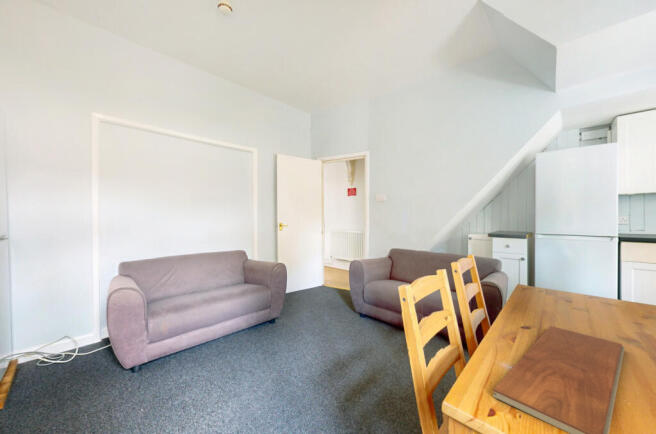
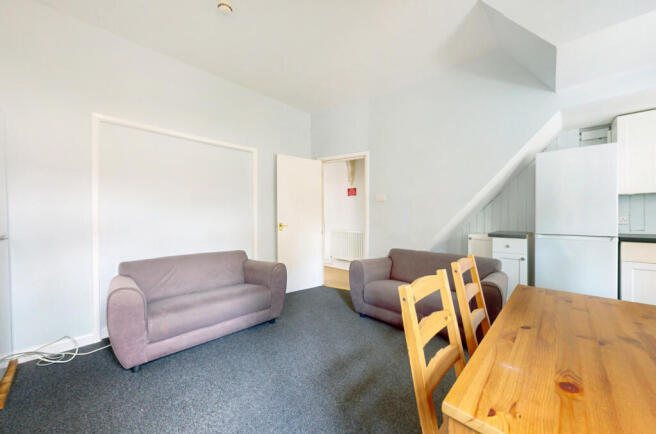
- chopping board [492,325,626,434]
